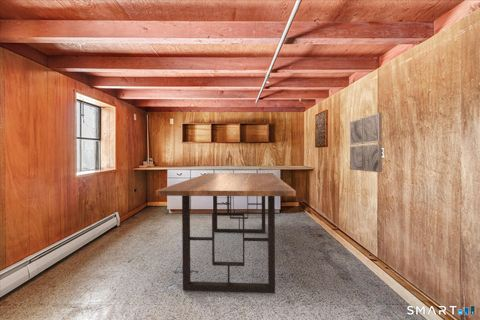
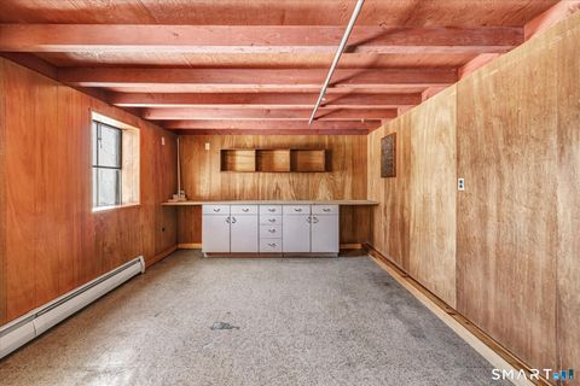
- wall art [349,112,383,173]
- dining table [155,172,297,294]
